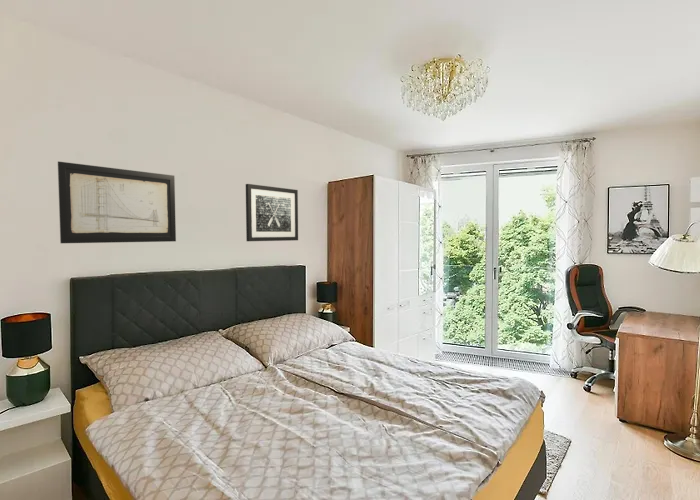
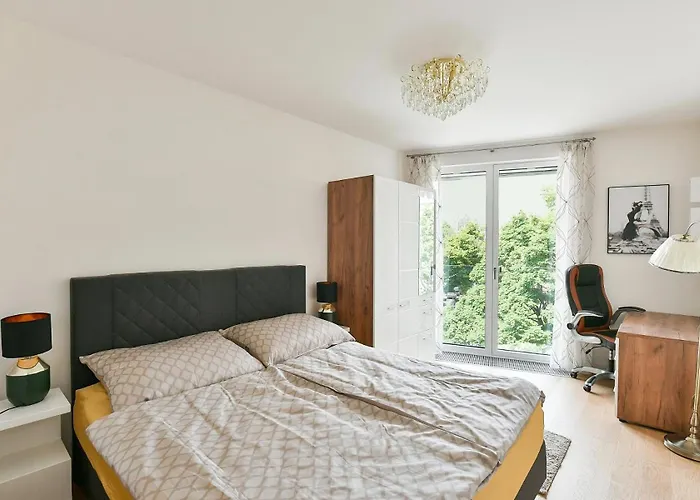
- wall art [245,183,299,242]
- wall art [57,160,177,244]
